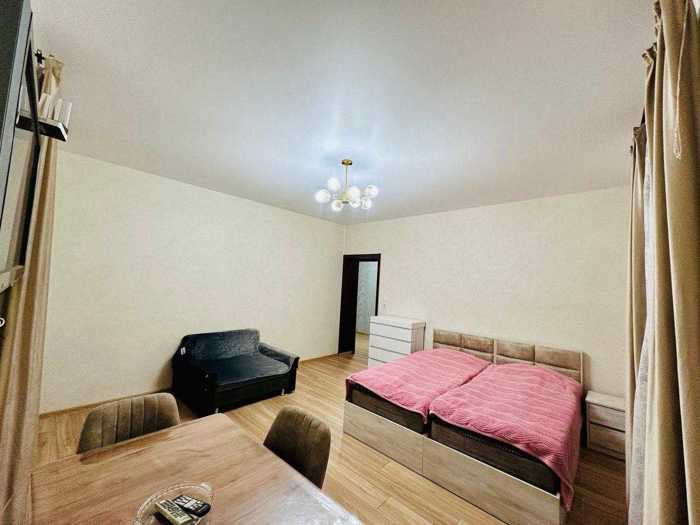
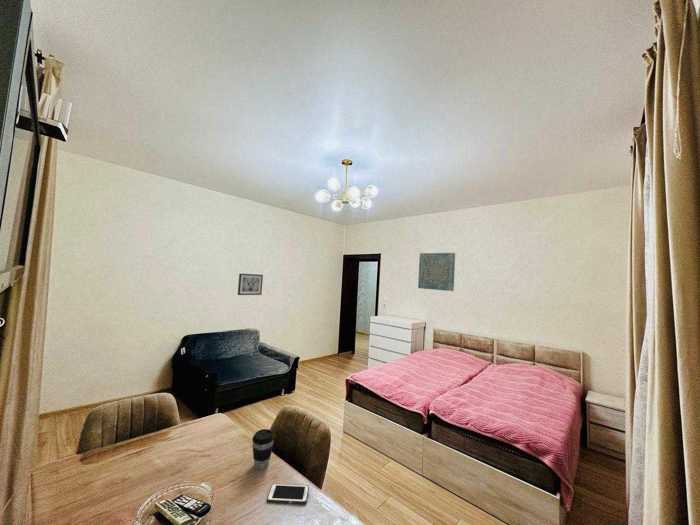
+ wall art [417,252,456,292]
+ wall art [237,273,264,296]
+ coffee cup [251,428,275,470]
+ cell phone [266,483,310,505]
